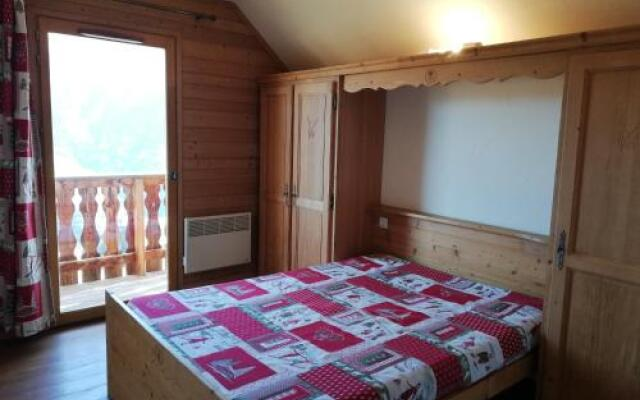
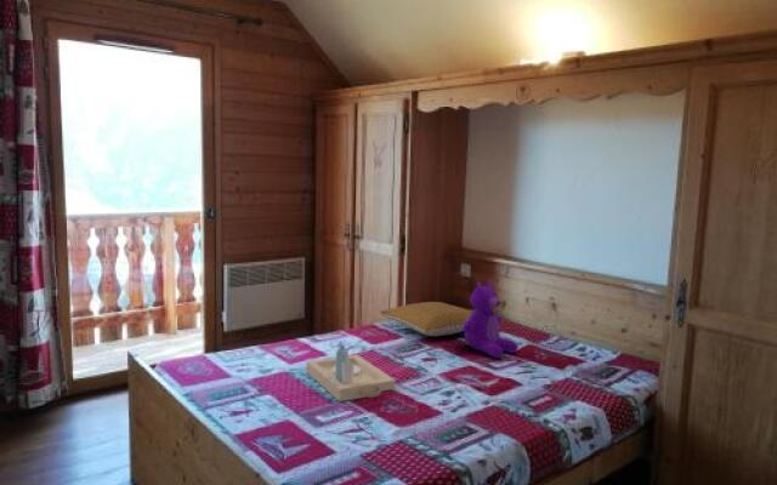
+ pillow [379,301,472,337]
+ teddy bear [463,278,520,359]
+ serving tray [305,343,397,403]
